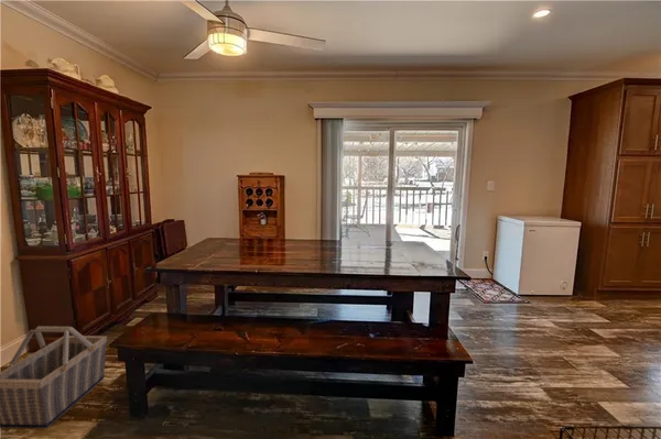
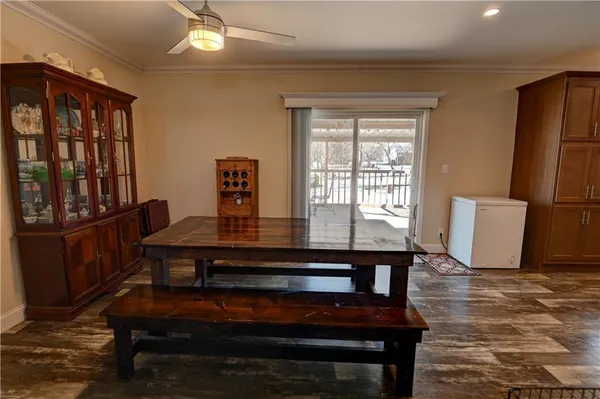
- basket [0,326,108,429]
